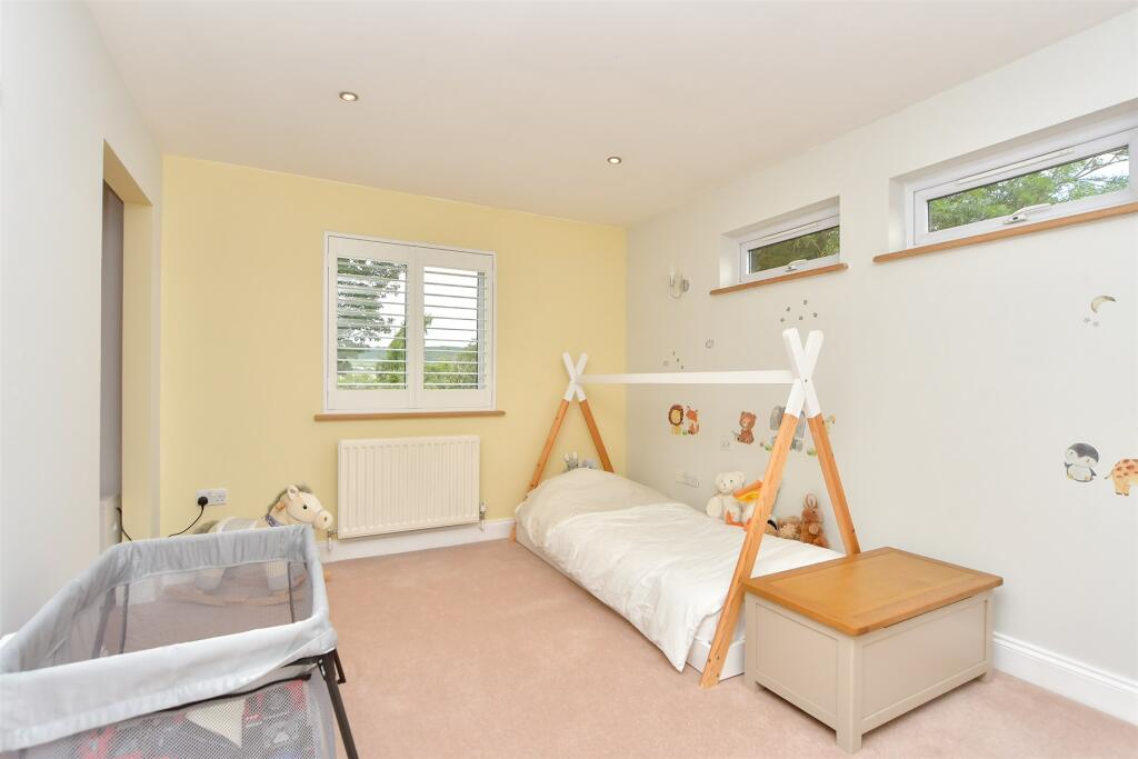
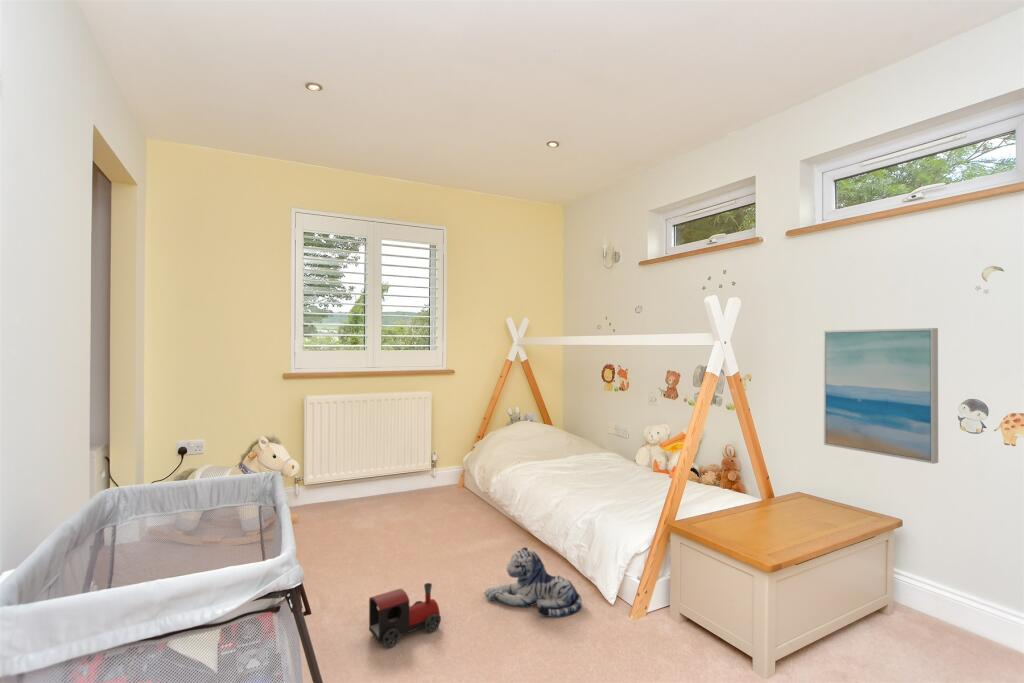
+ wall art [823,327,939,465]
+ plush toy [483,546,583,618]
+ toy train [368,582,442,648]
